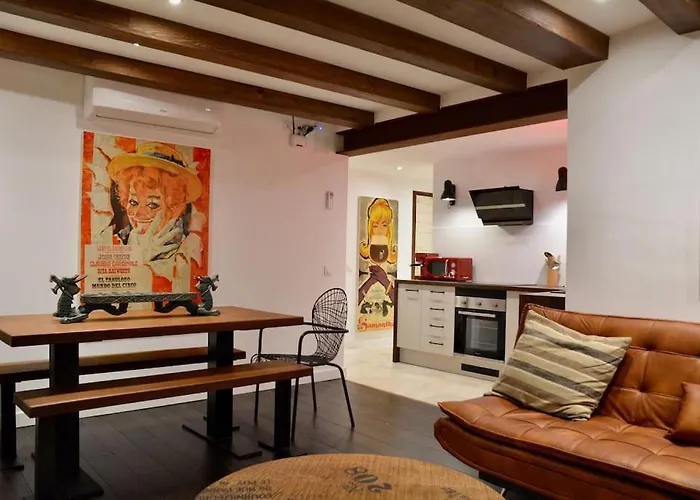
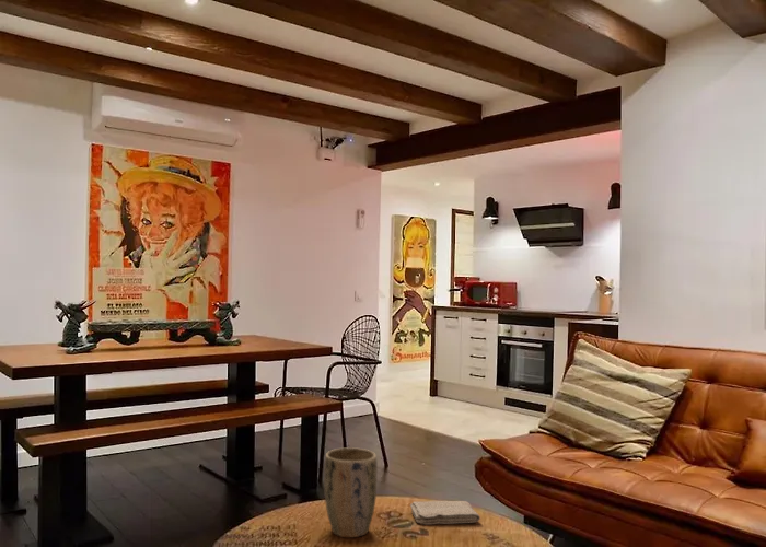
+ plant pot [324,446,379,538]
+ washcloth [409,500,481,525]
